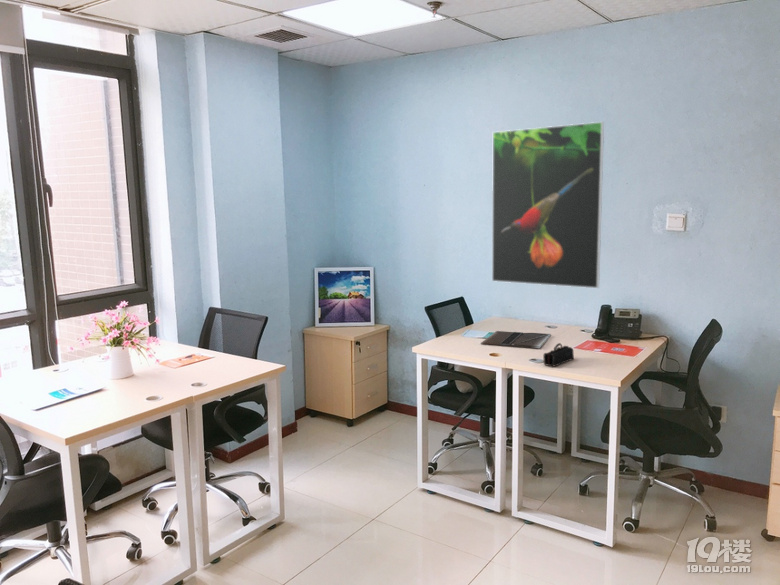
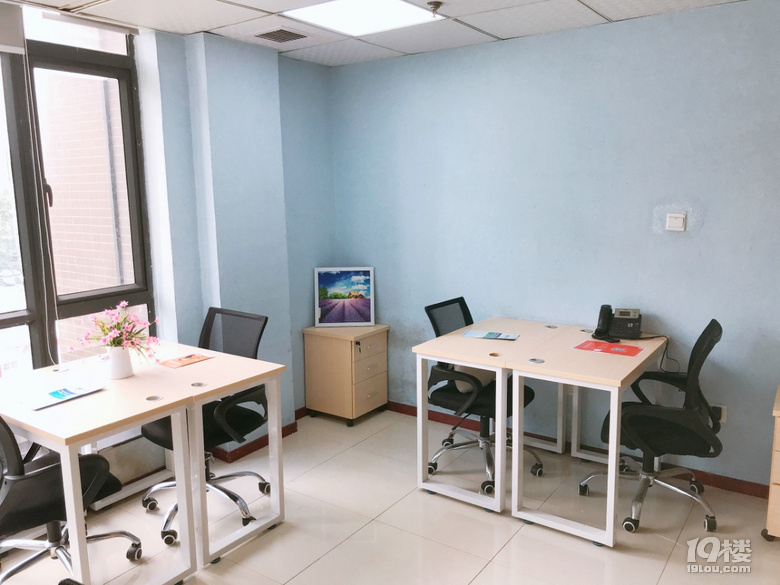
- pencil case [542,342,575,367]
- laptop [480,330,552,349]
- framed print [491,121,605,289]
